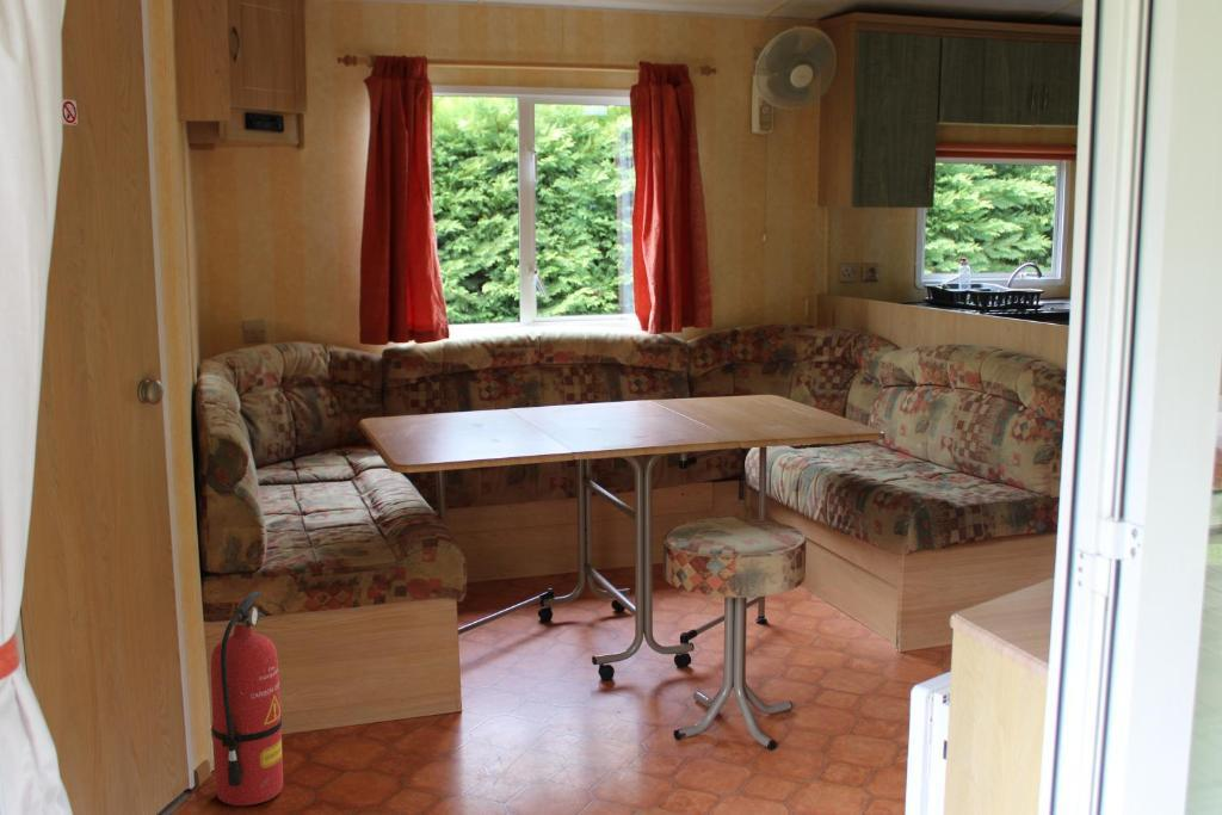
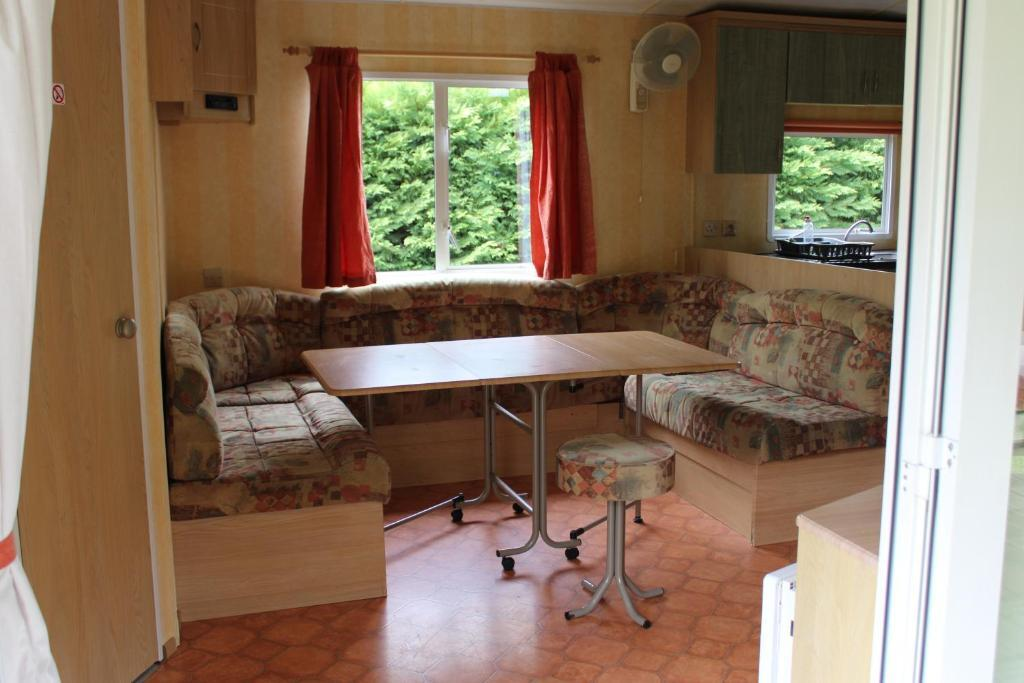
- fire extinguisher [210,589,284,807]
